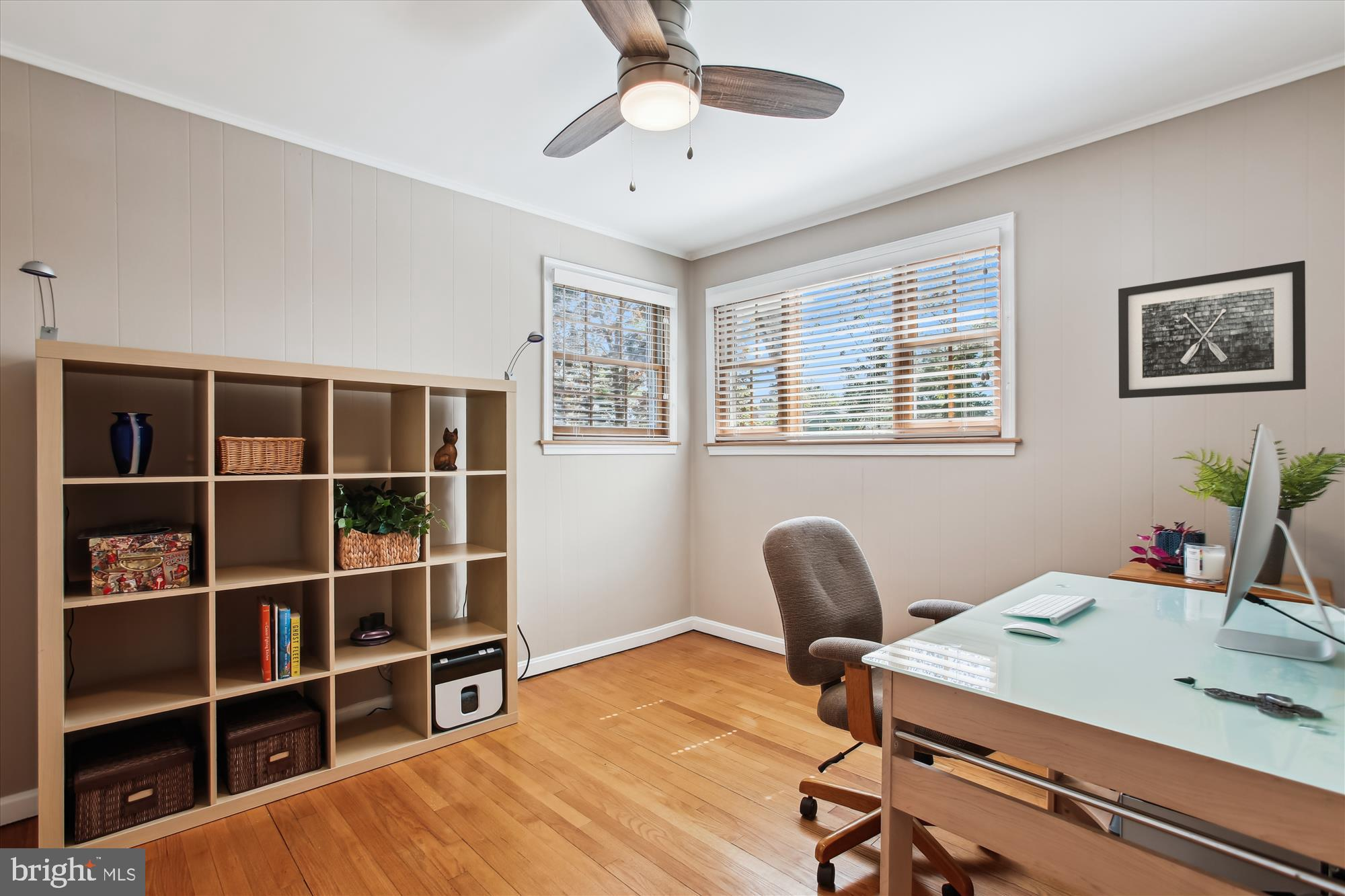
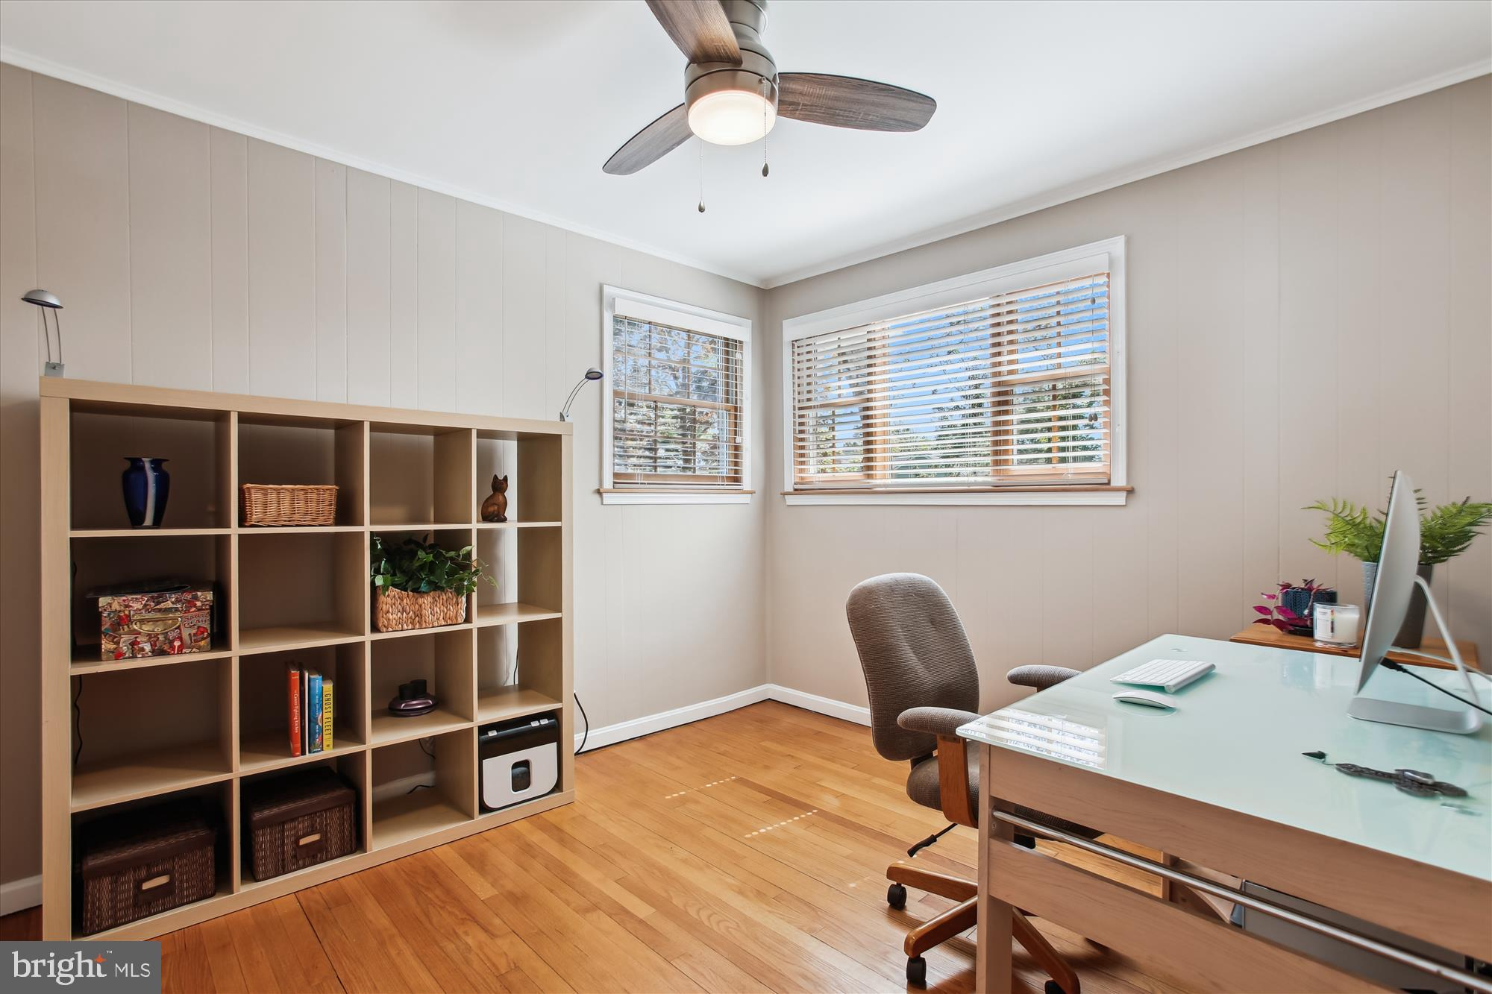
- wall art [1118,260,1307,399]
